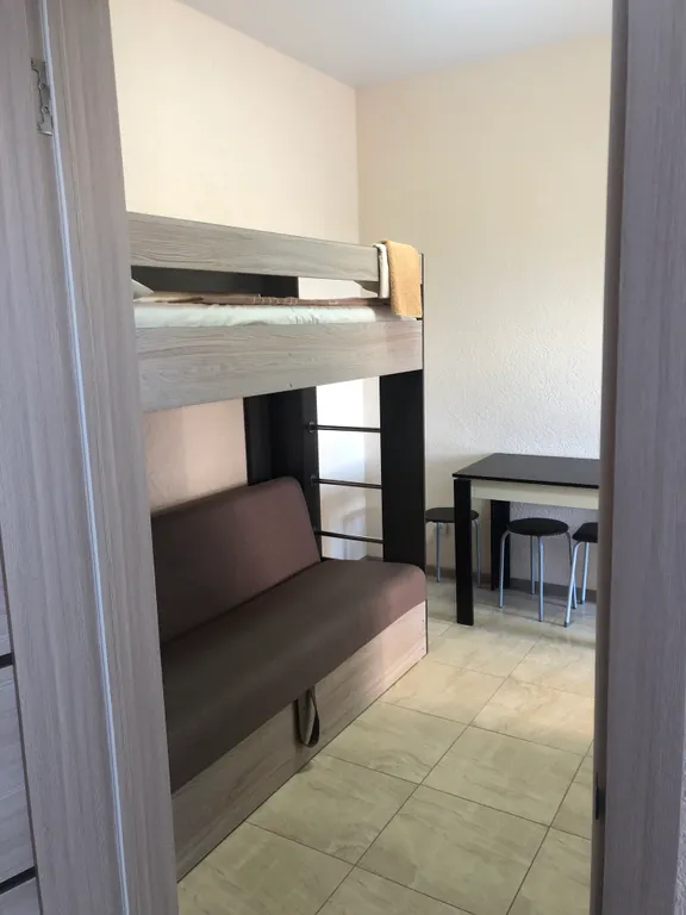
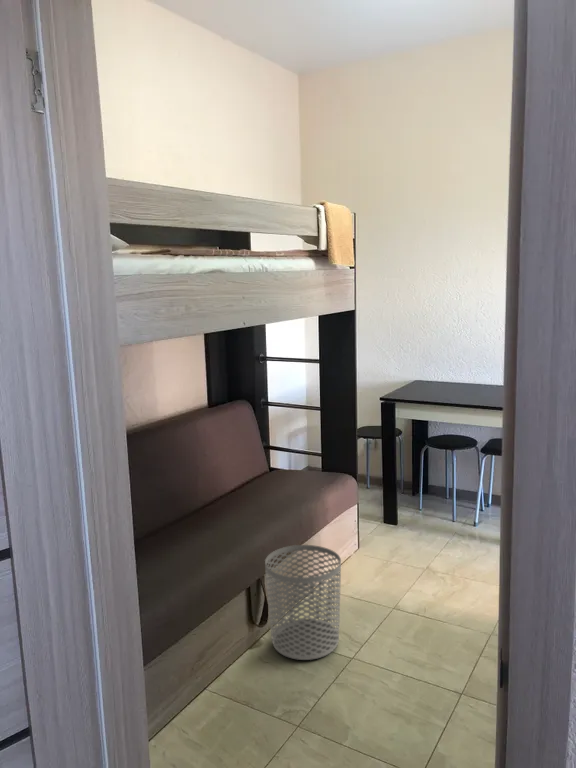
+ waste bin [264,544,342,661]
